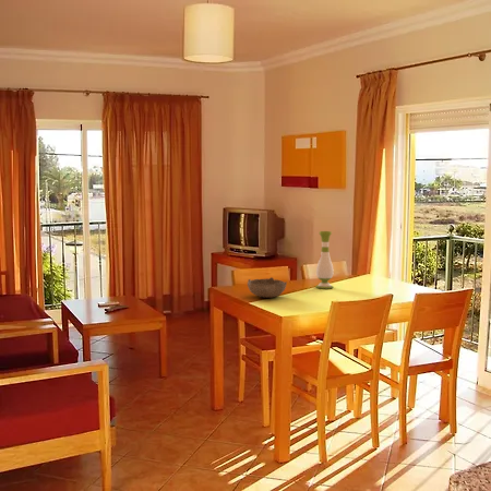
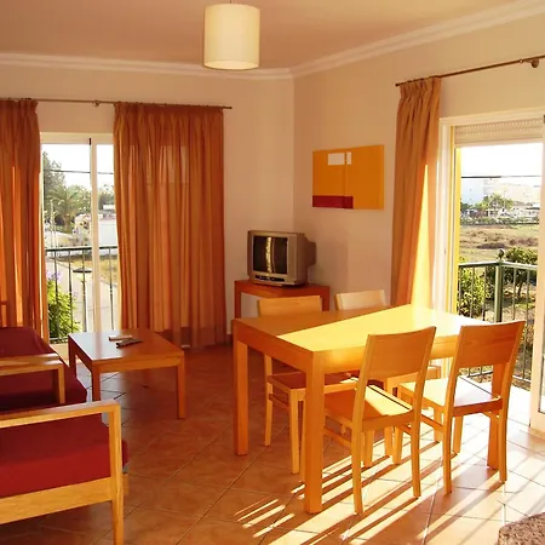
- vase [315,230,335,290]
- bowl [247,276,288,299]
